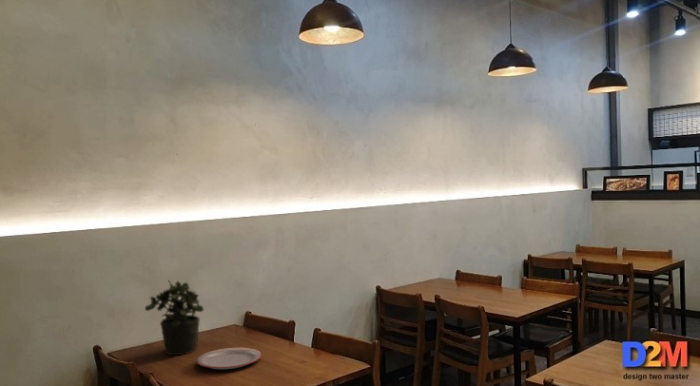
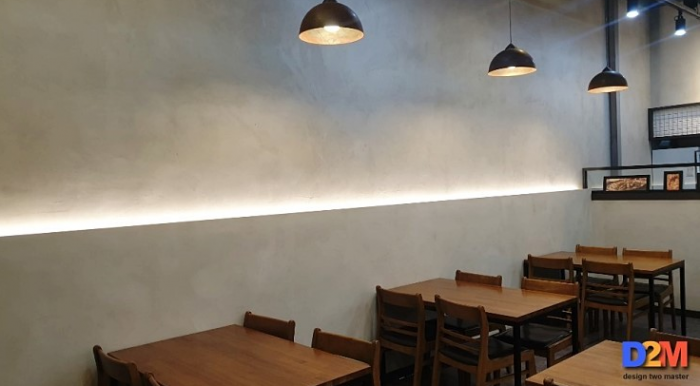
- potted plant [144,279,205,356]
- plate [196,347,262,370]
